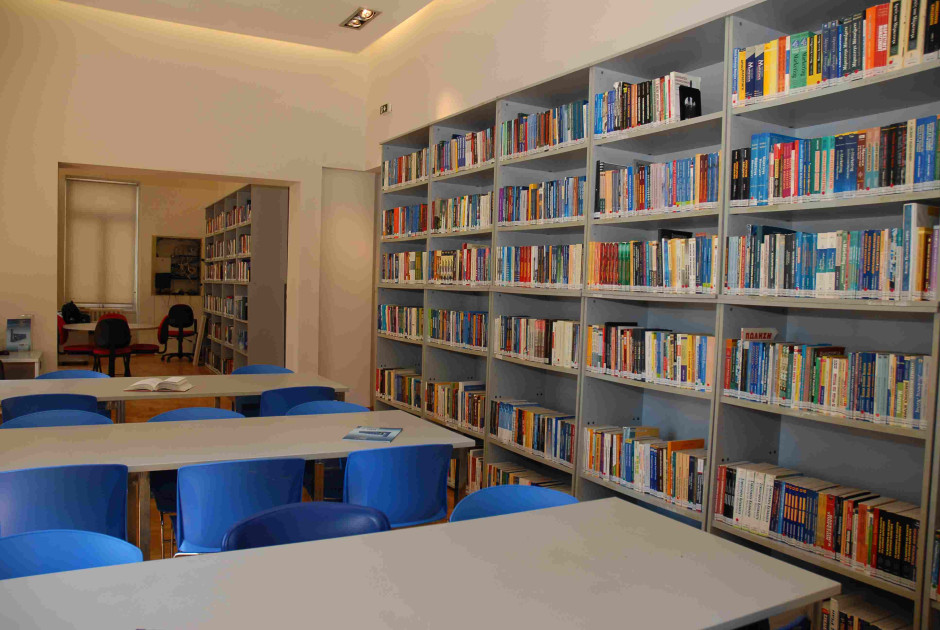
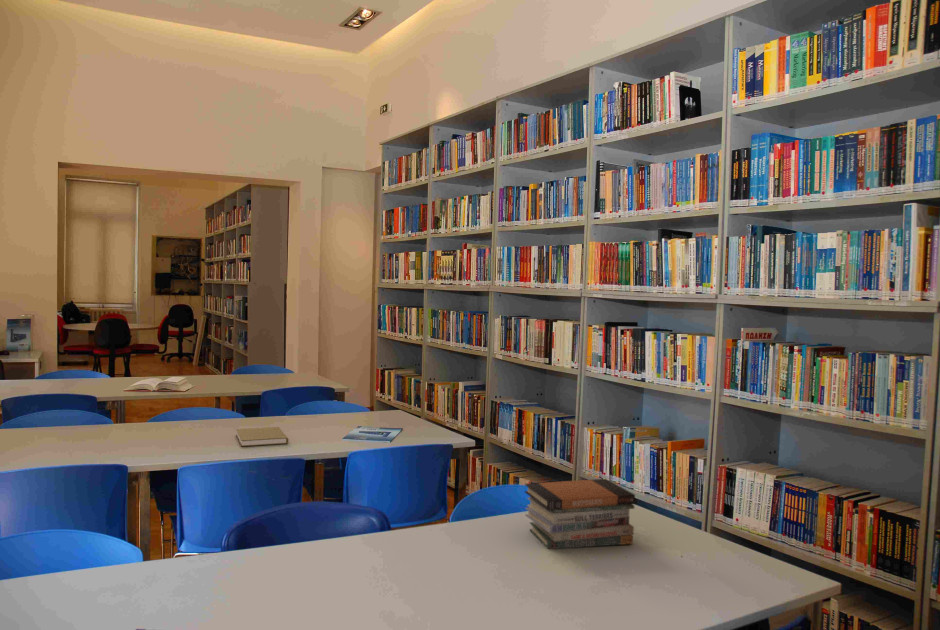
+ book [235,426,289,447]
+ book stack [524,478,636,550]
